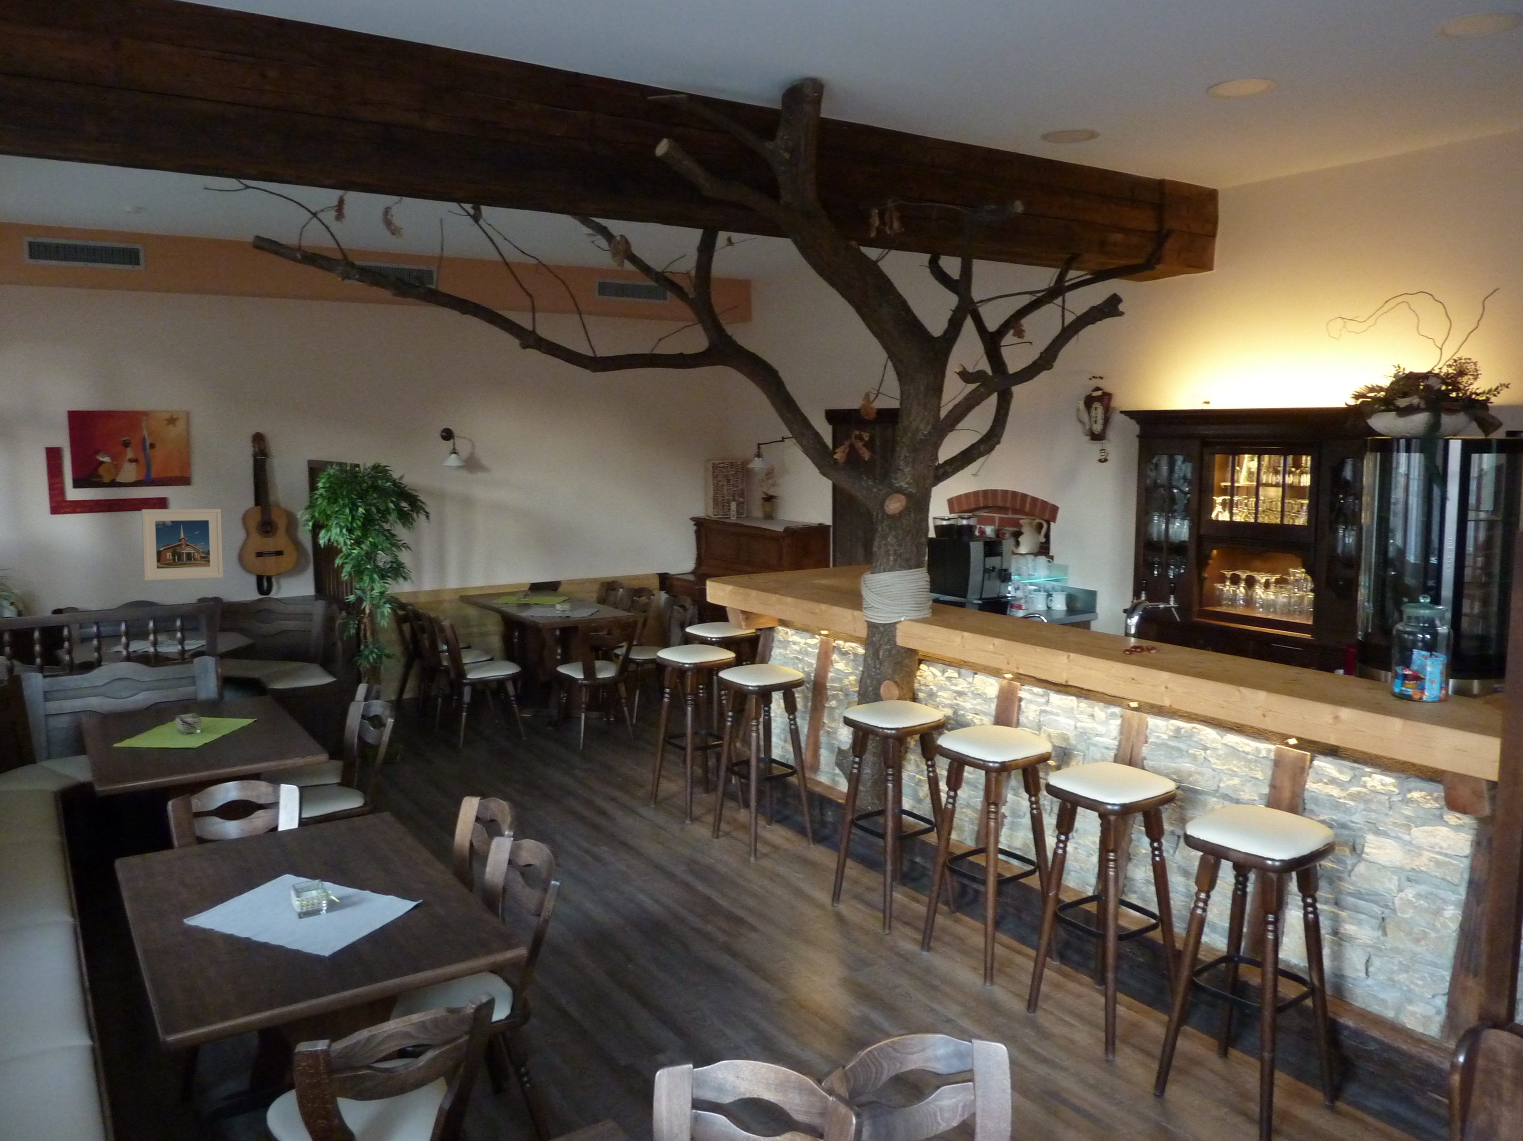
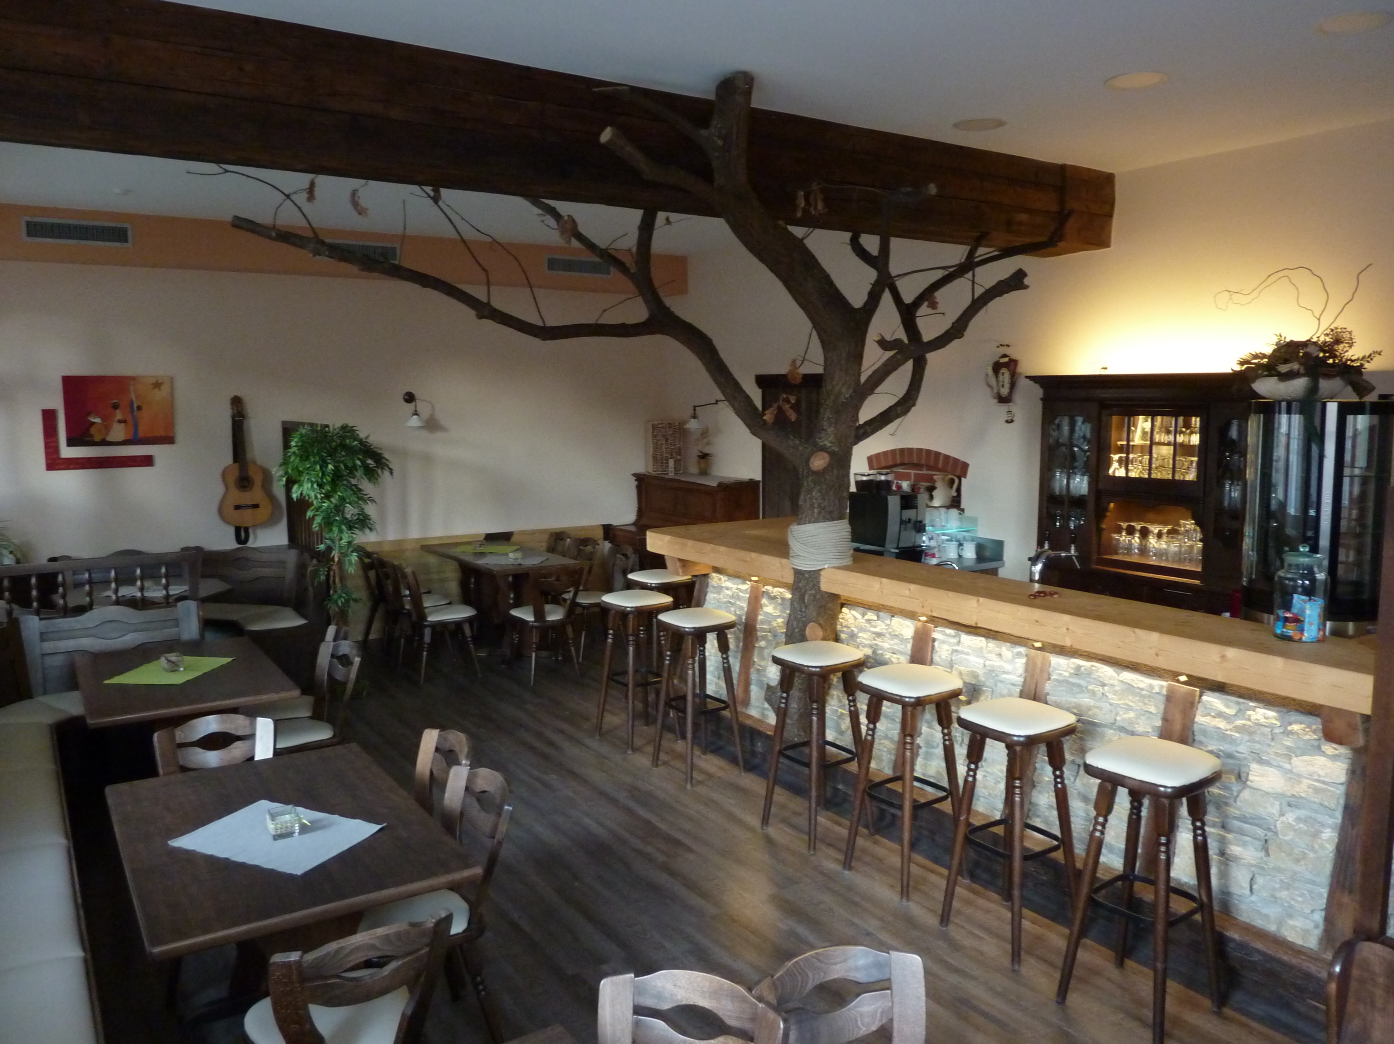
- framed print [142,508,223,581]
